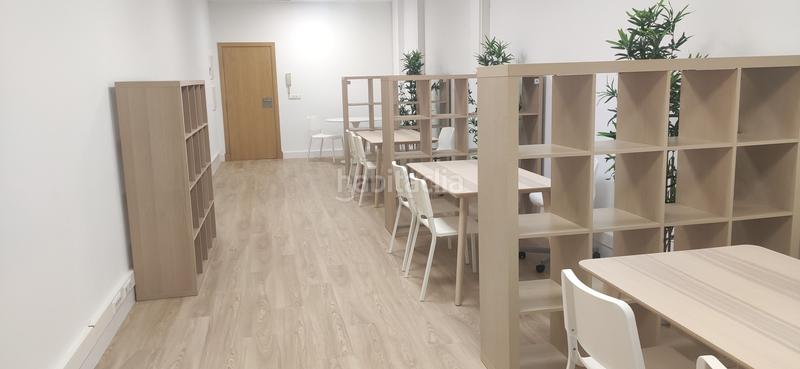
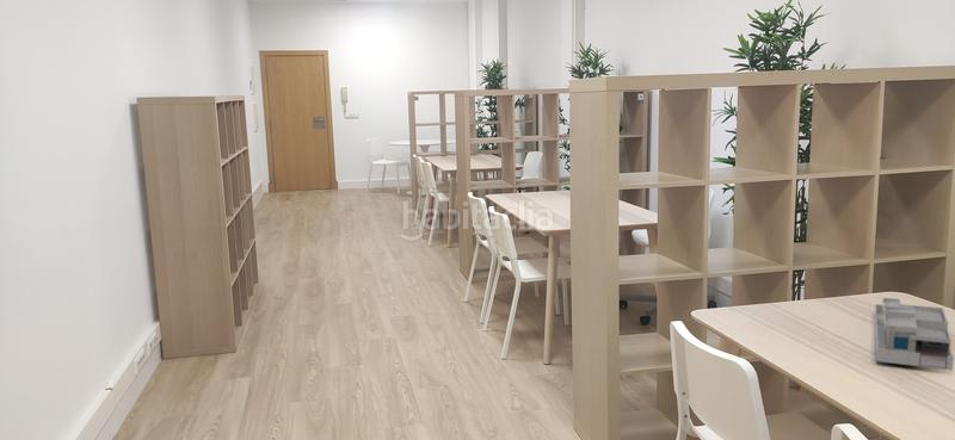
+ desk organizer [874,297,955,372]
